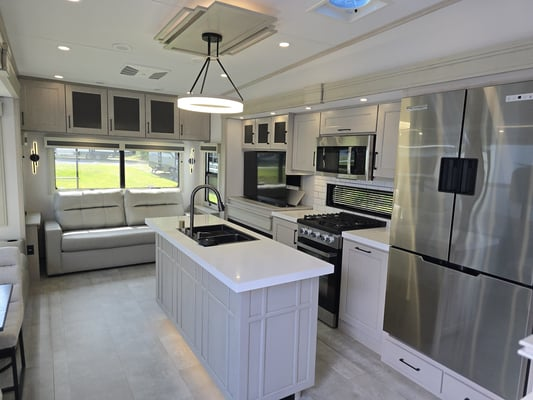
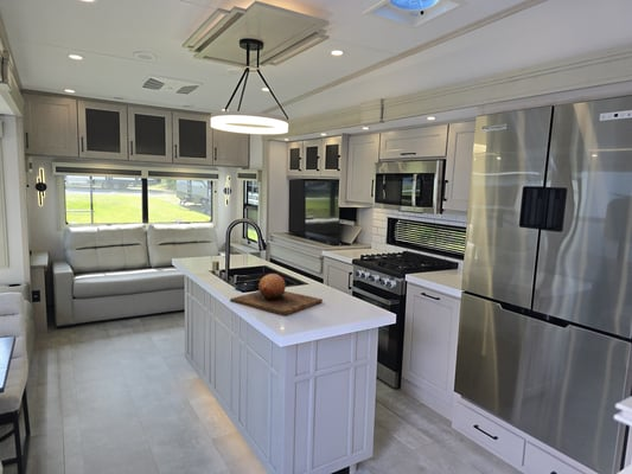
+ chopping board [229,273,324,316]
